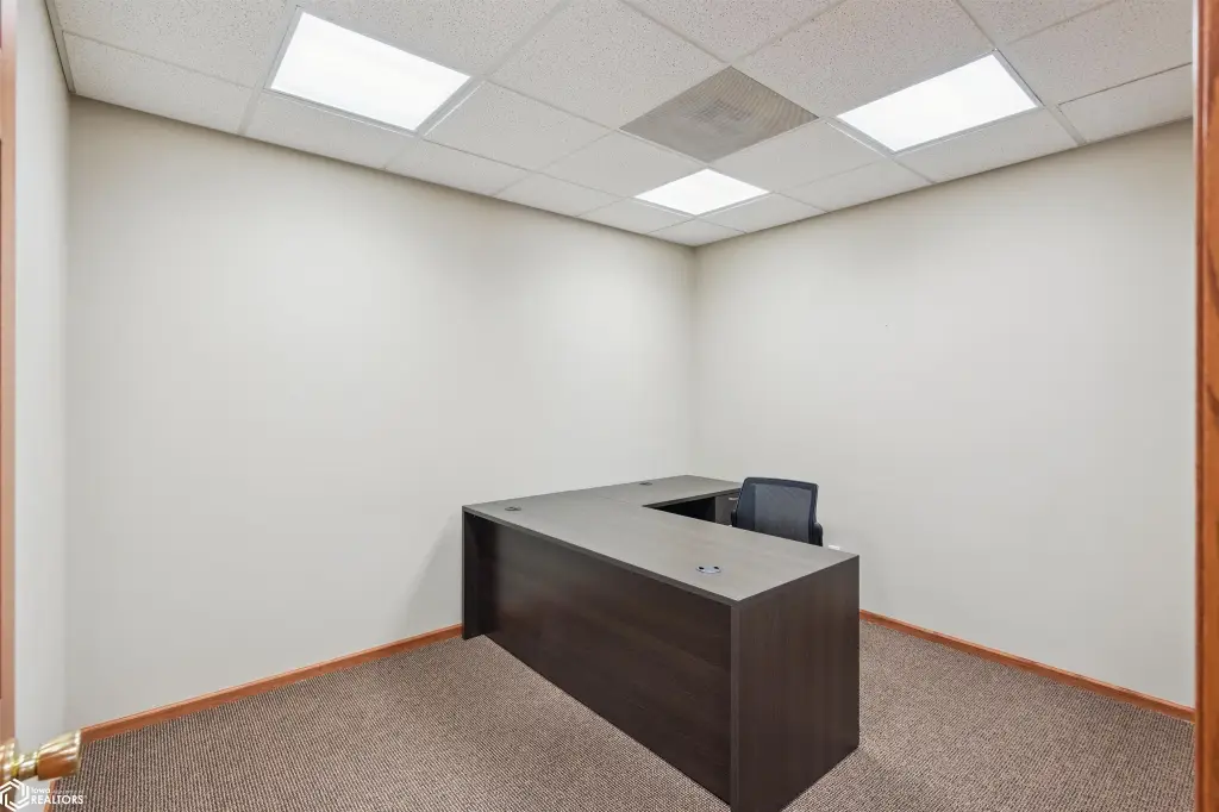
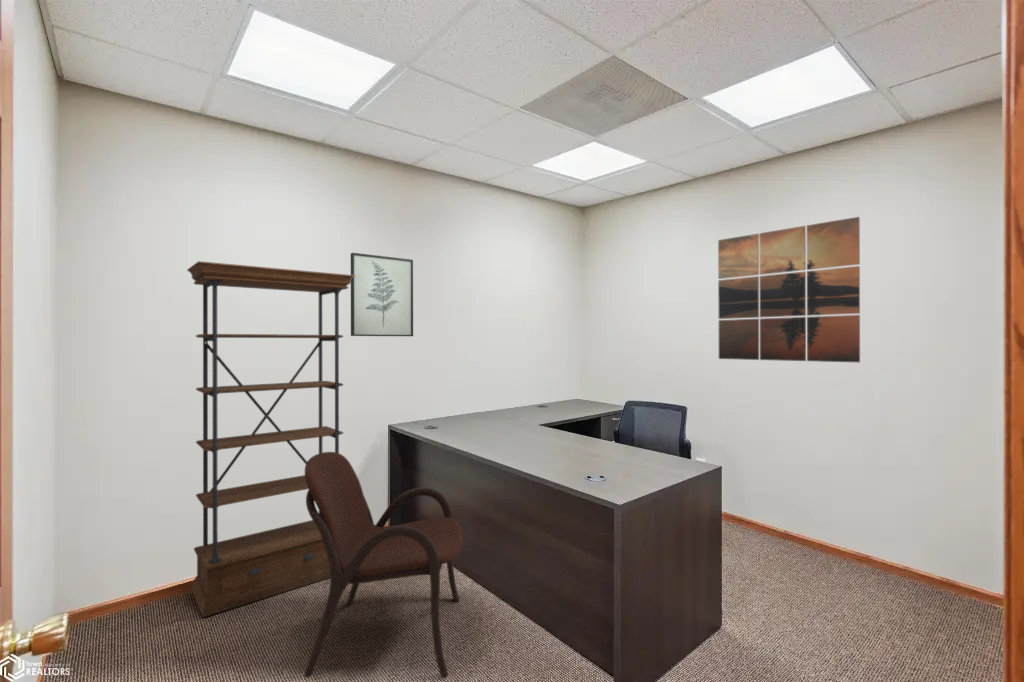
+ armchair [303,451,464,679]
+ wall art [717,216,861,363]
+ wall art [350,252,414,337]
+ bookshelf [186,260,356,618]
